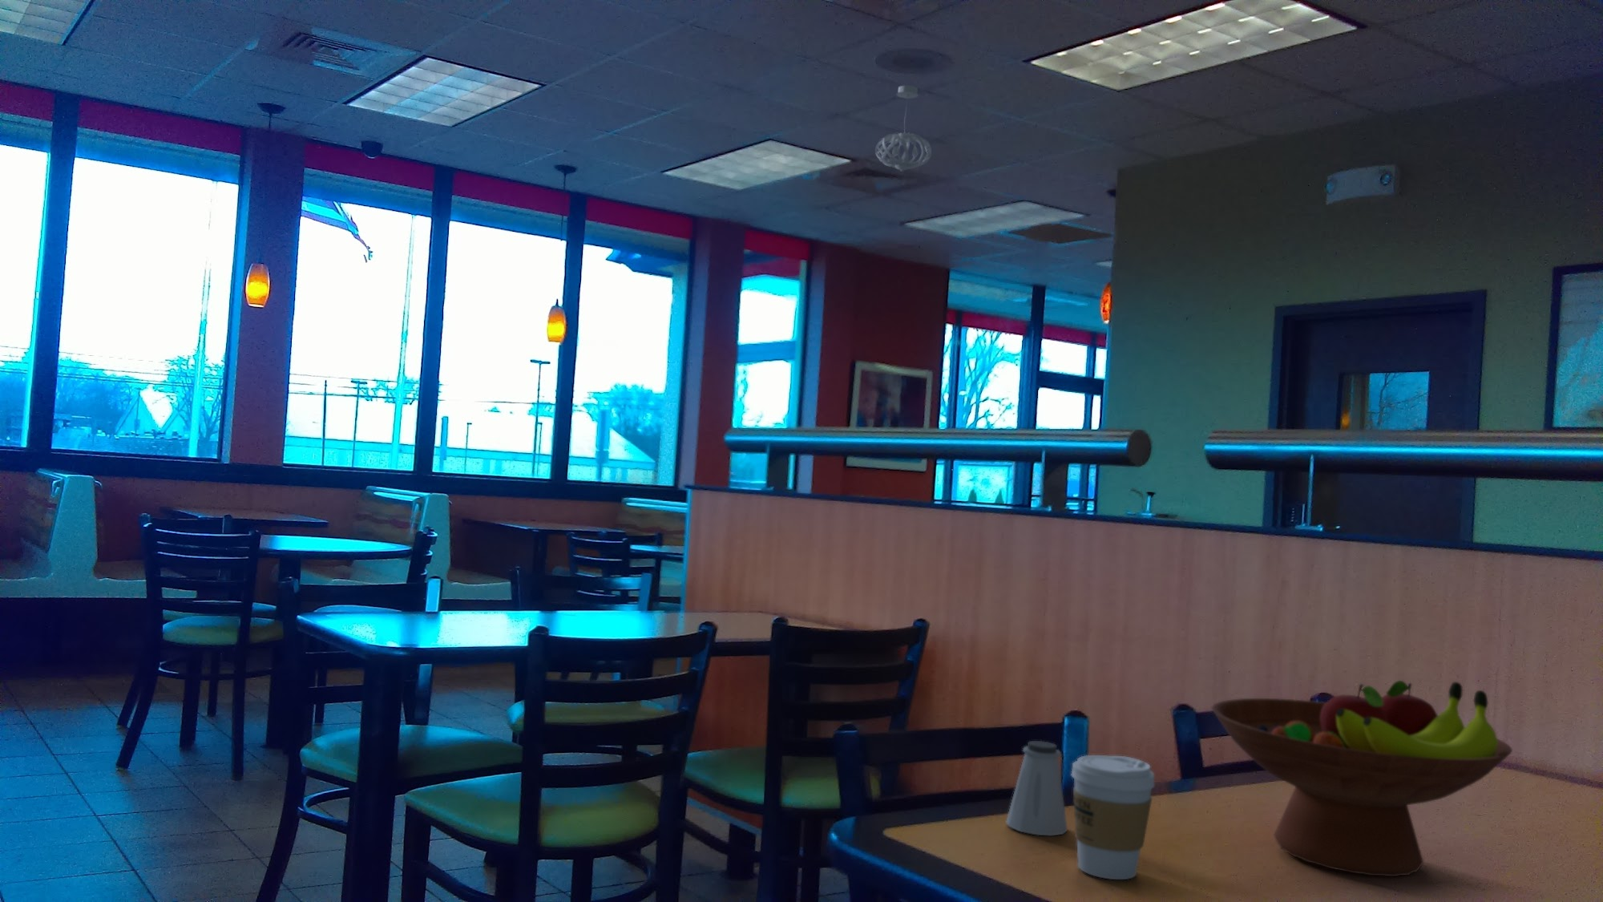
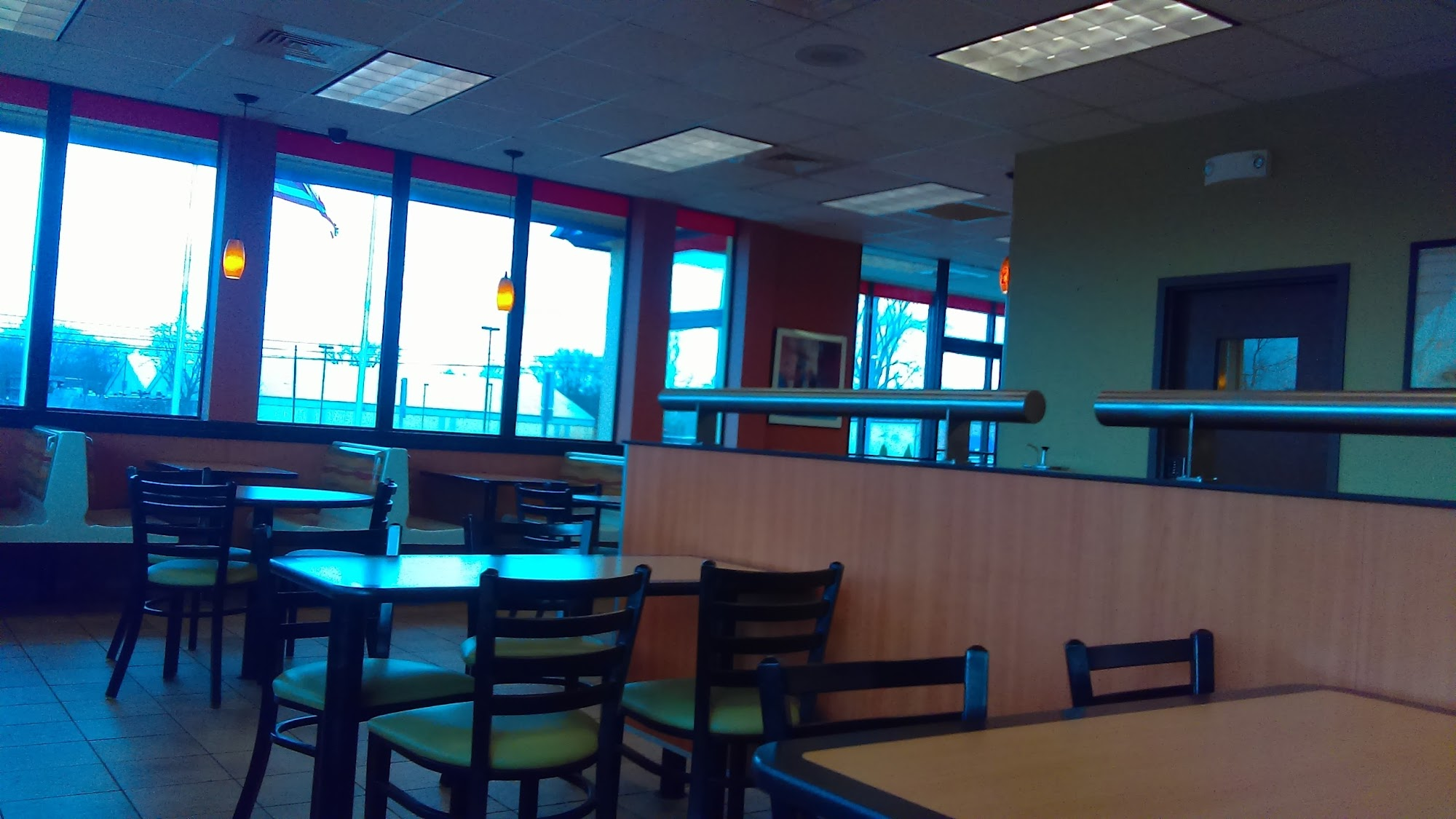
- pendant light [874,84,933,173]
- saltshaker [1005,740,1068,836]
- coffee cup [1071,754,1156,880]
- fruit bowl [1211,680,1513,877]
